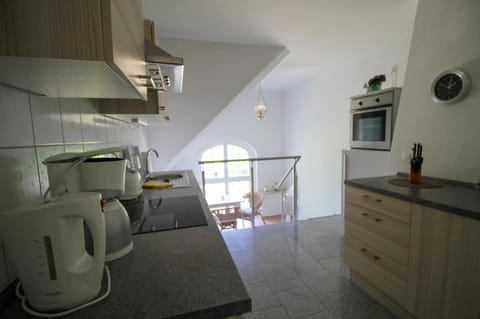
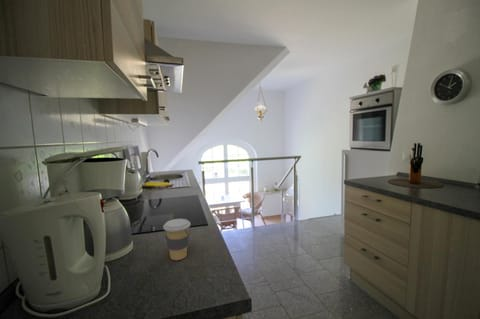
+ coffee cup [162,218,191,261]
